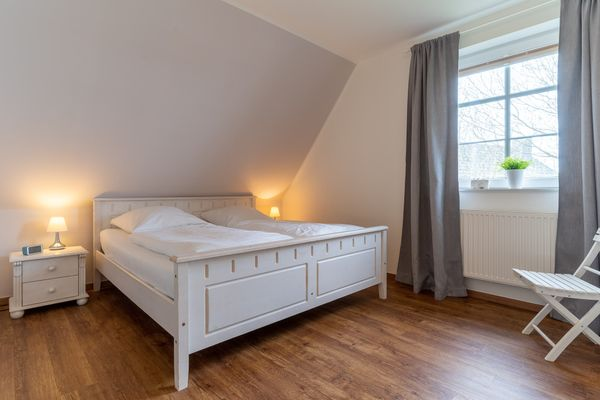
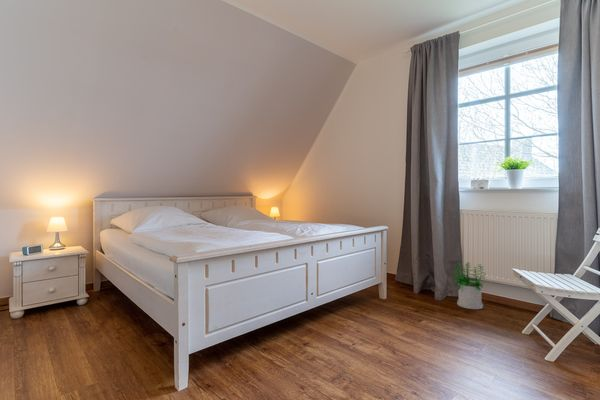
+ potted plant [449,262,487,310]
